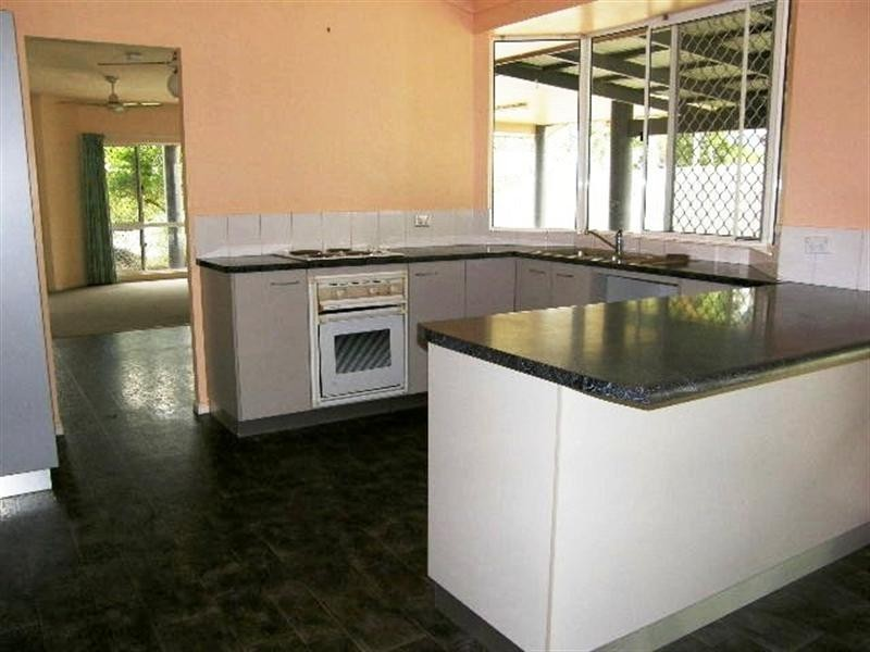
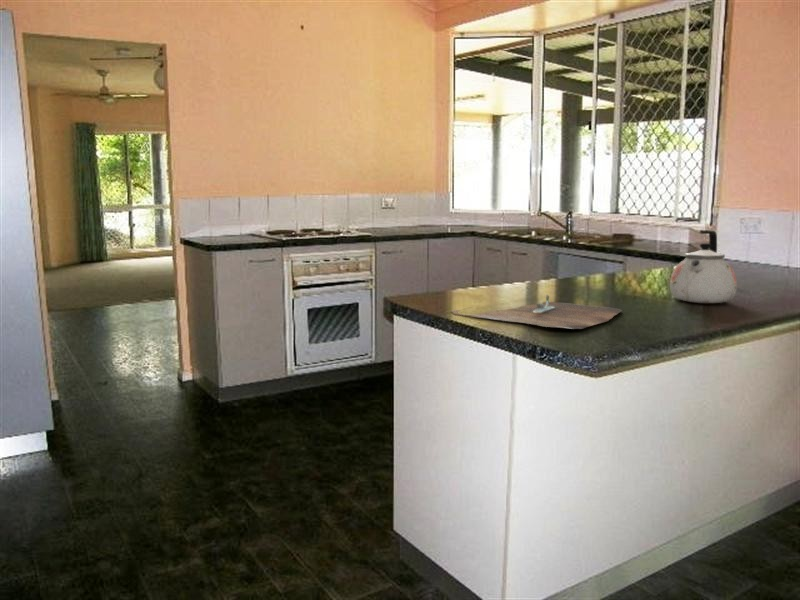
+ cutting board [451,294,623,330]
+ kettle [669,229,738,304]
